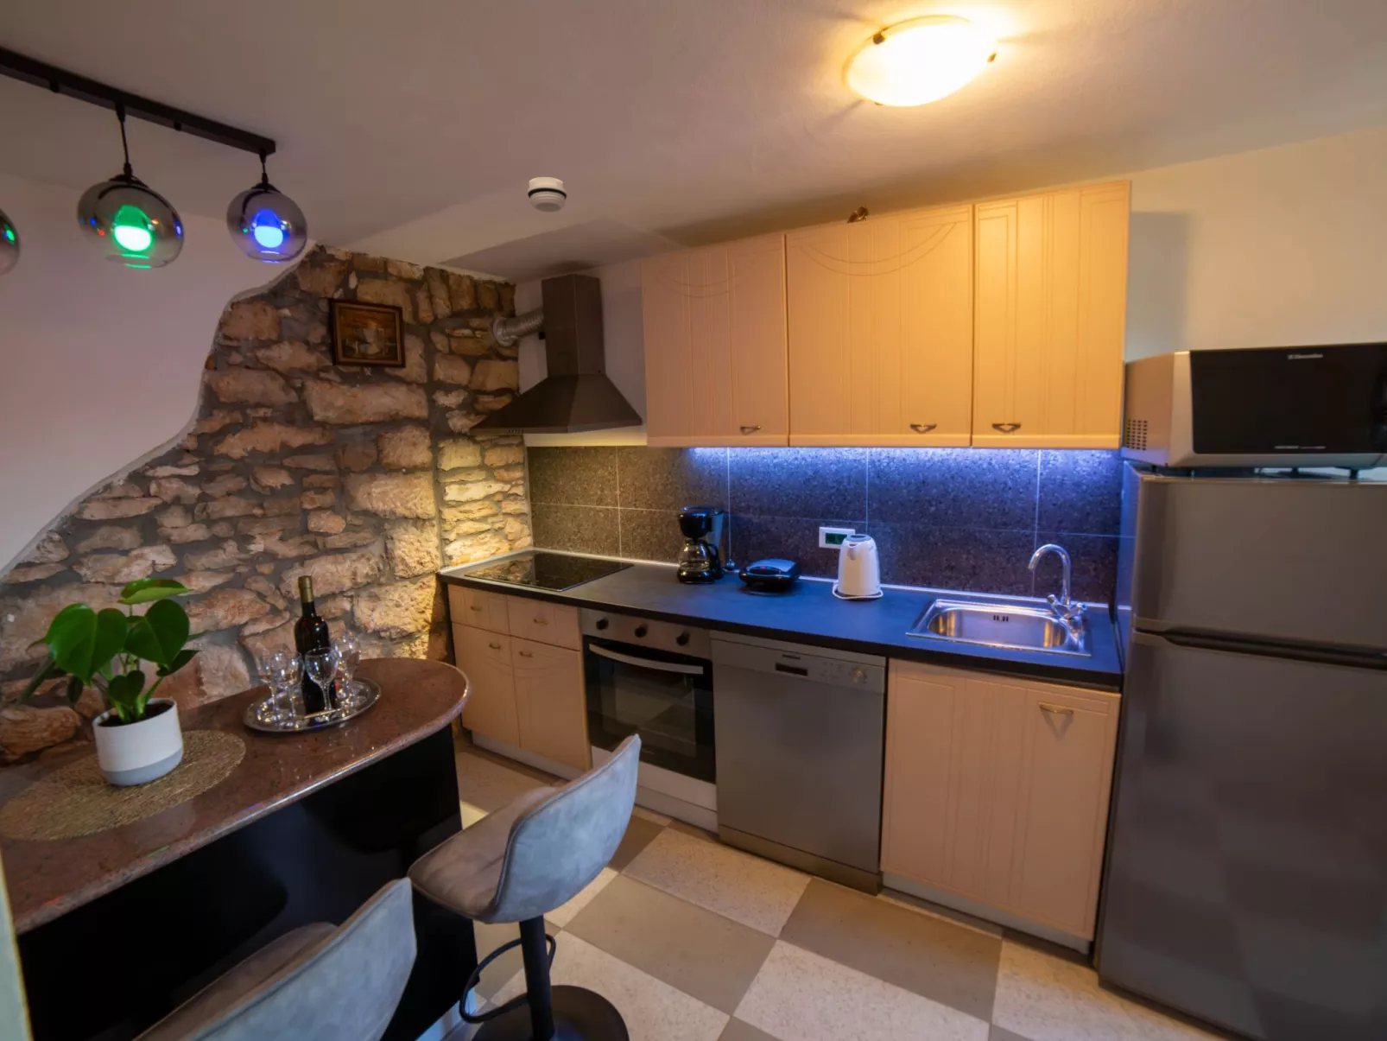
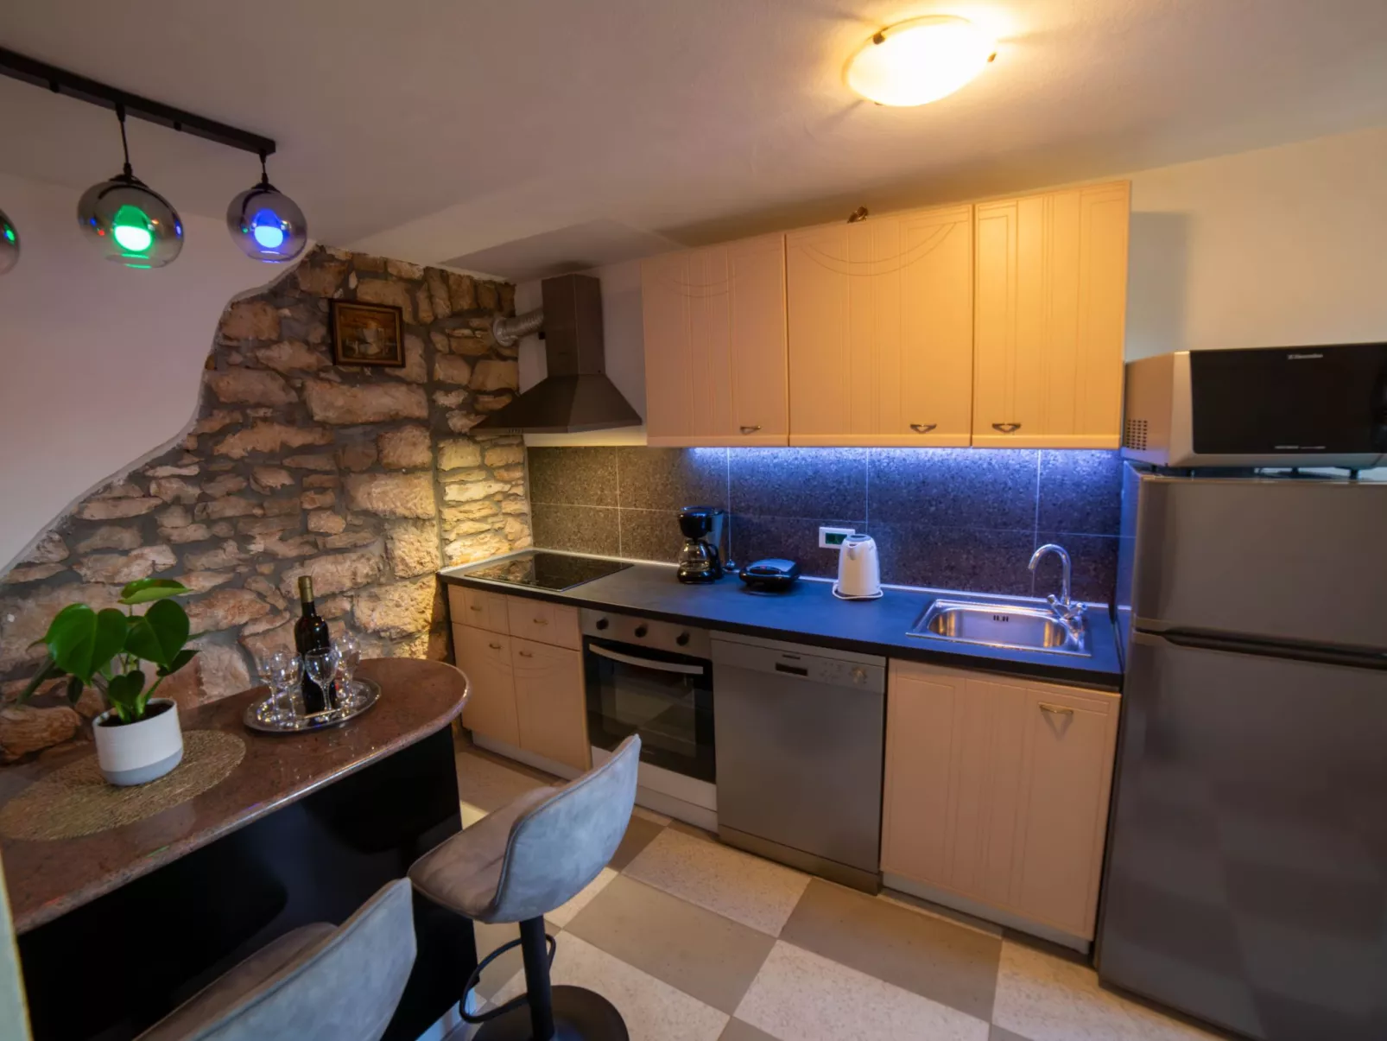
- smoke detector [526,176,568,213]
